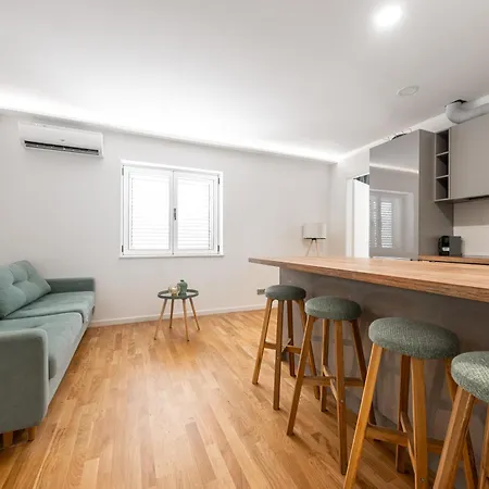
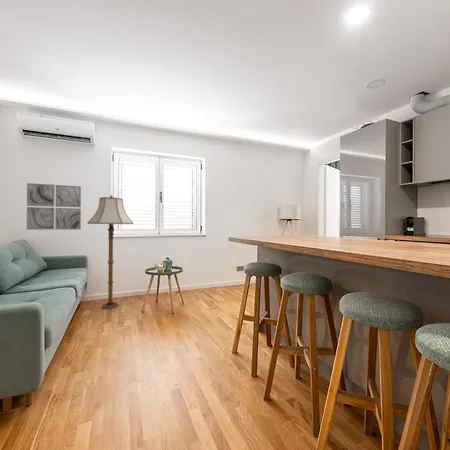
+ floor lamp [87,194,134,310]
+ wall art [26,182,82,231]
